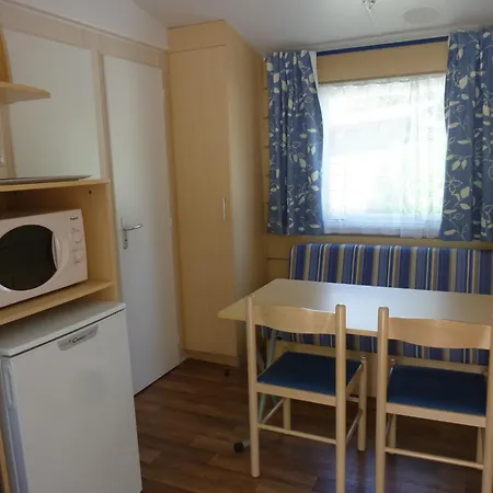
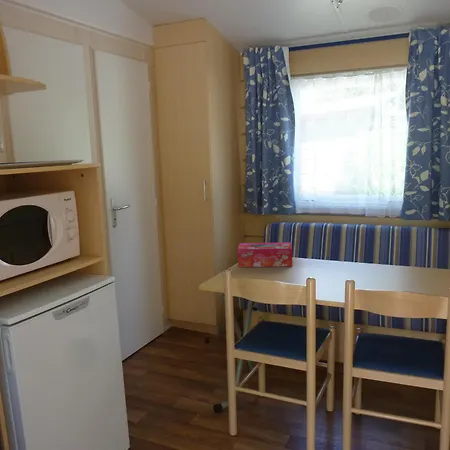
+ tissue box [237,241,293,268]
